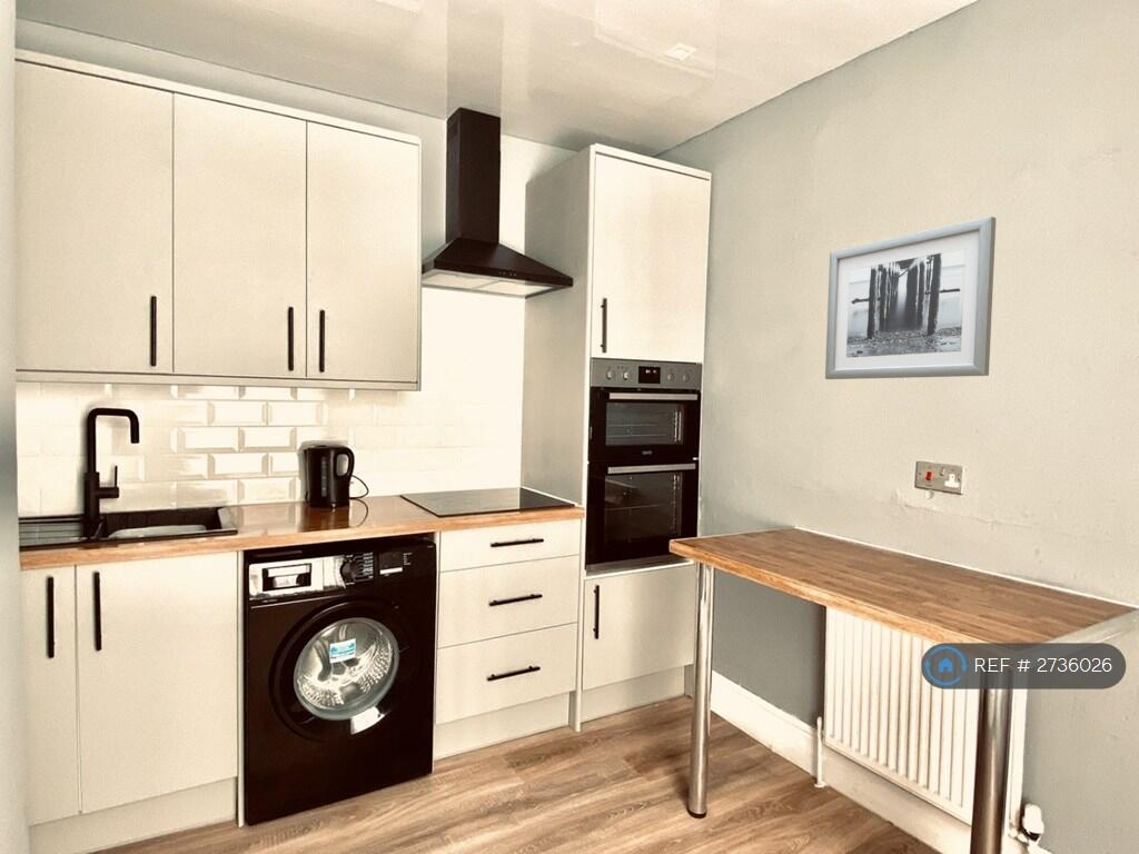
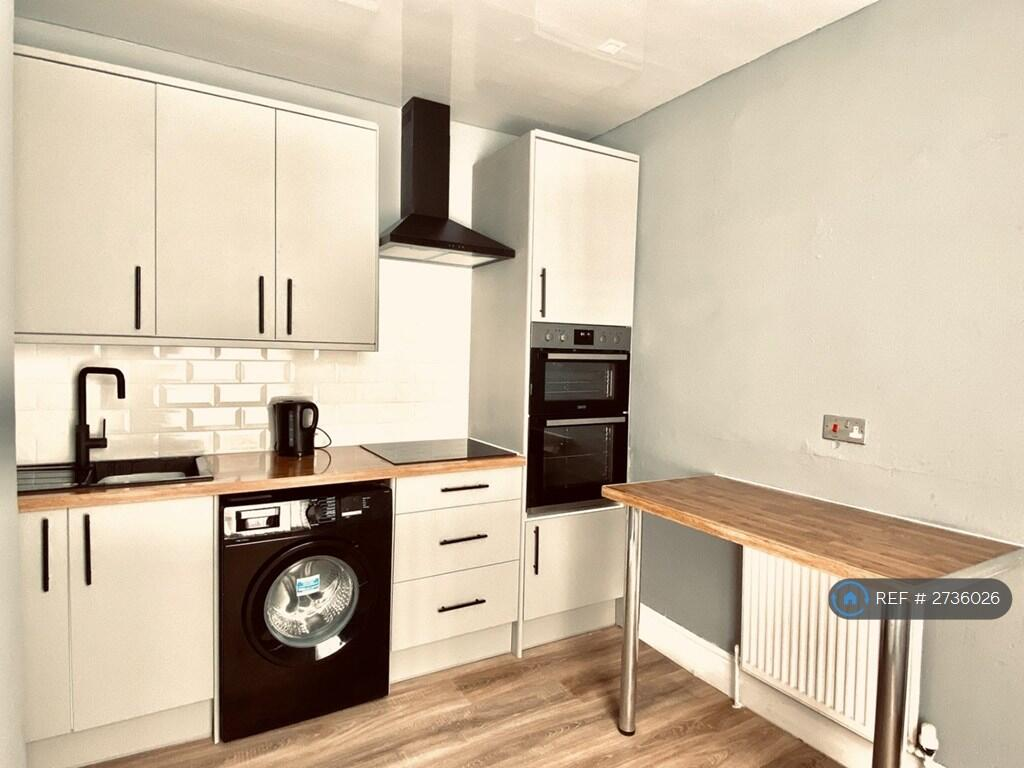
- wall art [824,216,997,380]
